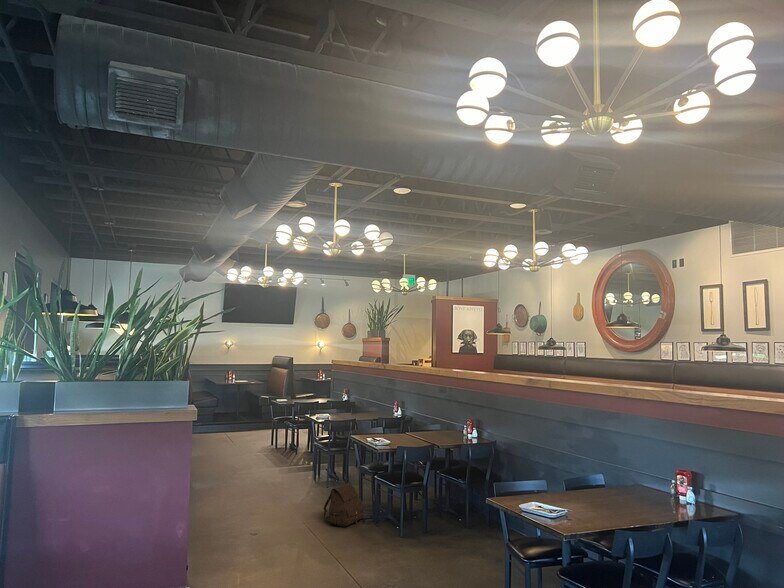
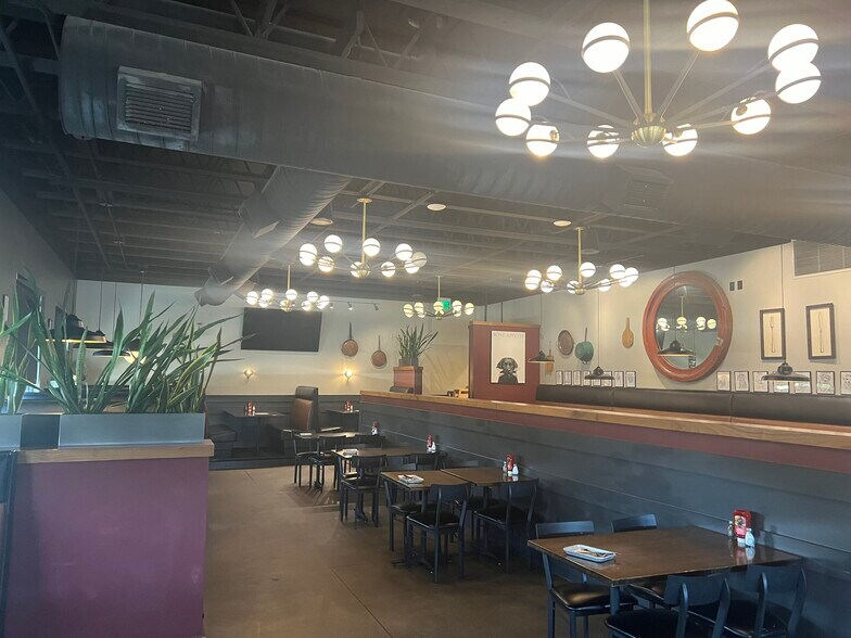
- satchel [322,482,366,528]
